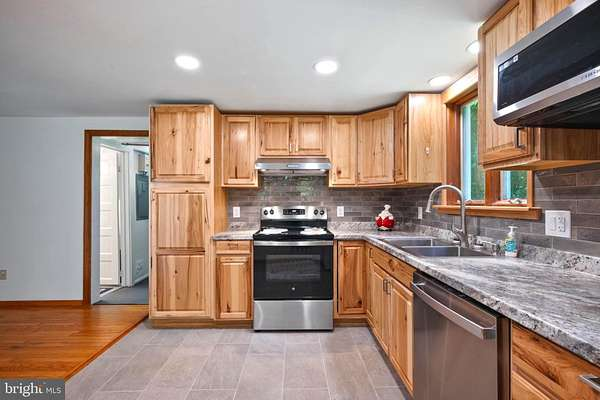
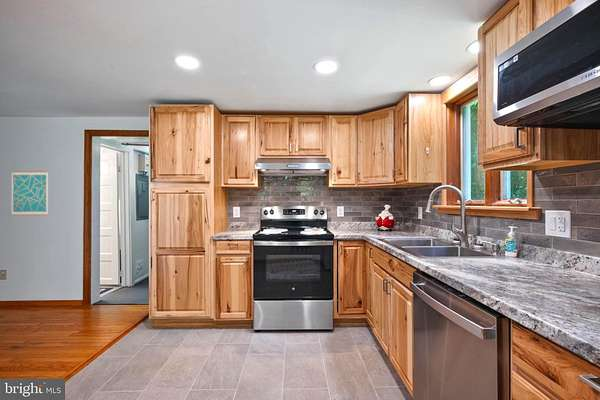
+ wall art [10,170,49,216]
